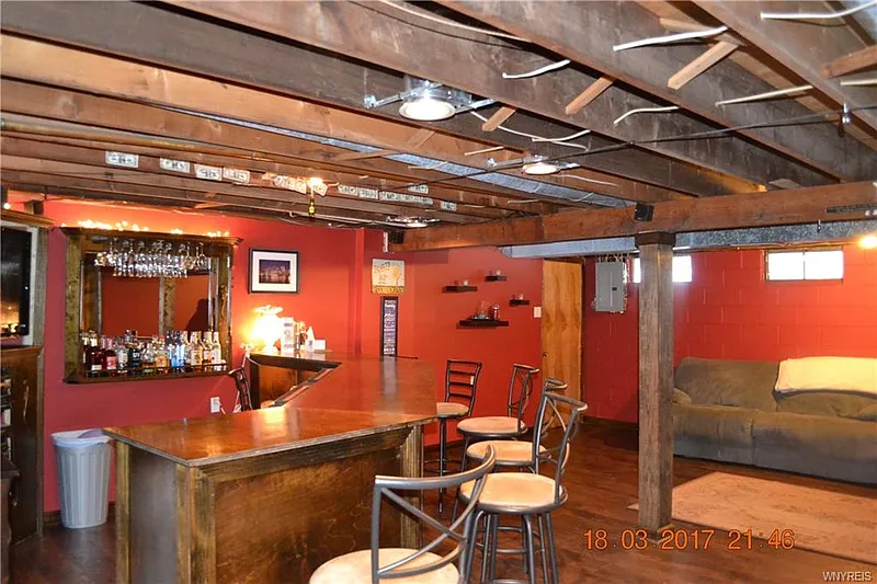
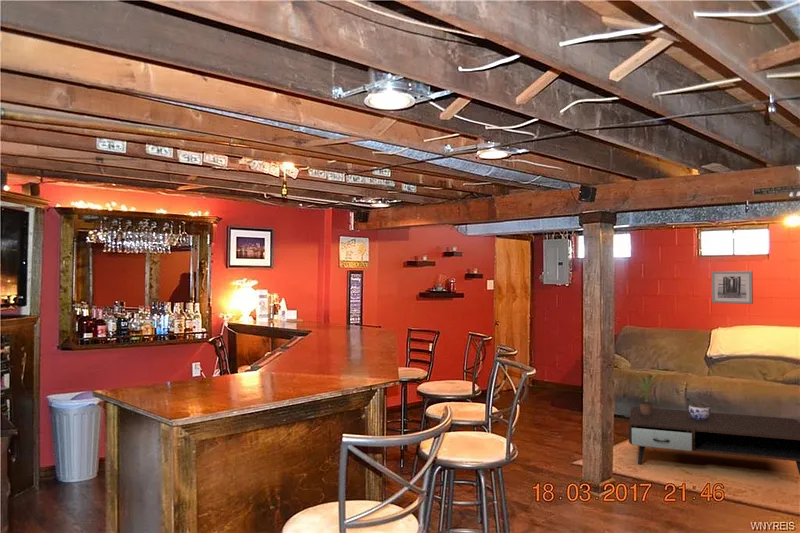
+ potted plant [635,369,664,415]
+ wall art [711,270,754,305]
+ jar [688,402,711,420]
+ coffee table [628,406,800,476]
